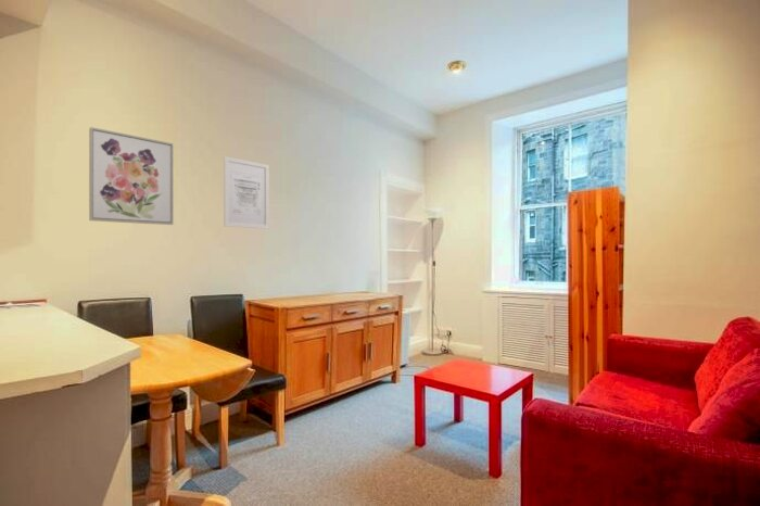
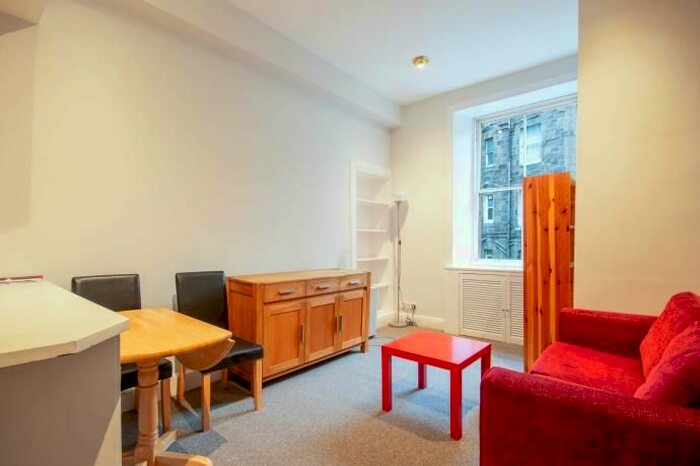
- wall art [223,155,270,230]
- wall art [88,126,175,226]
